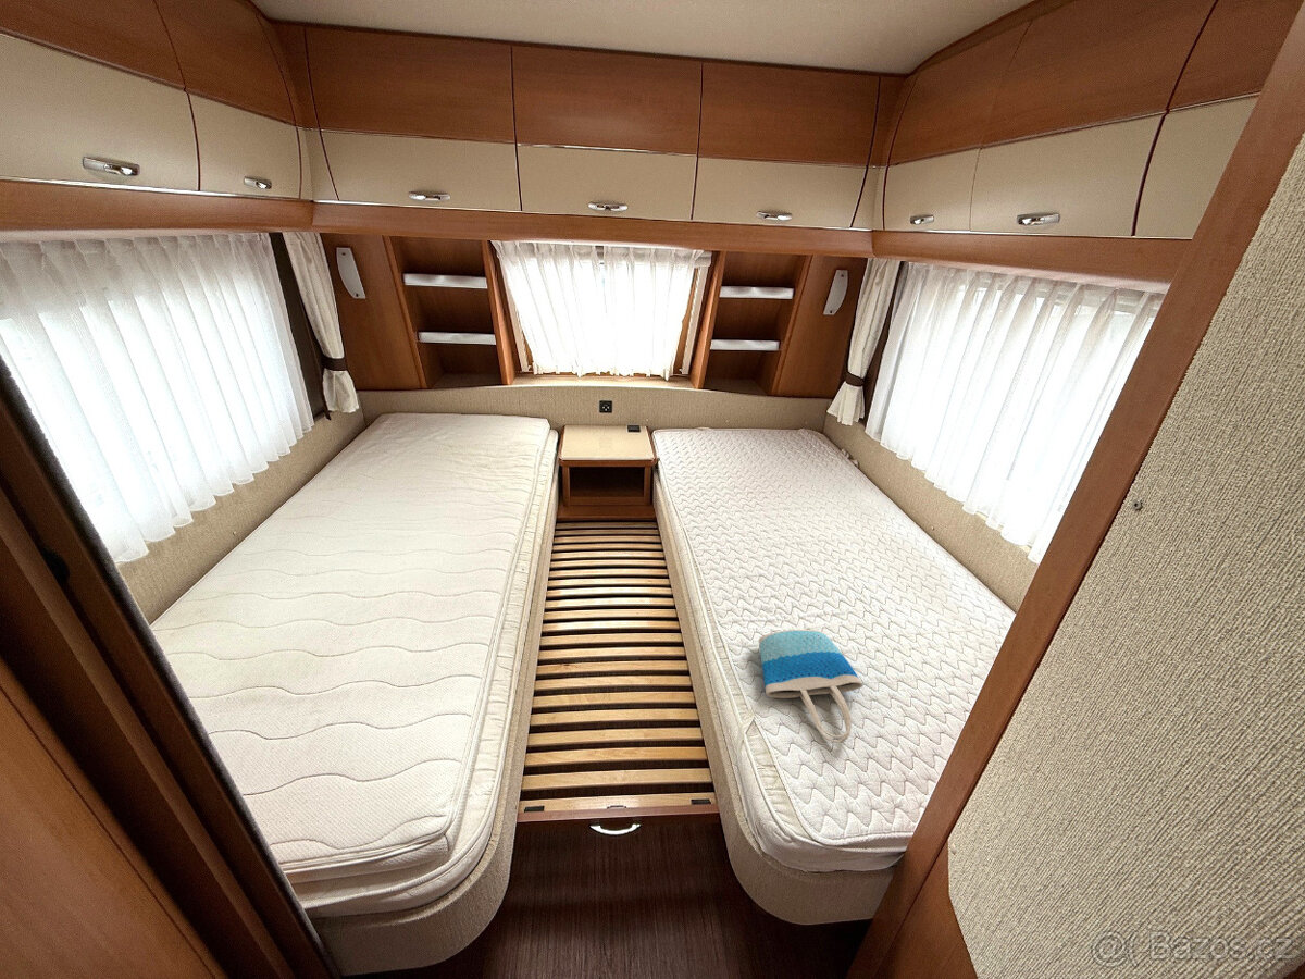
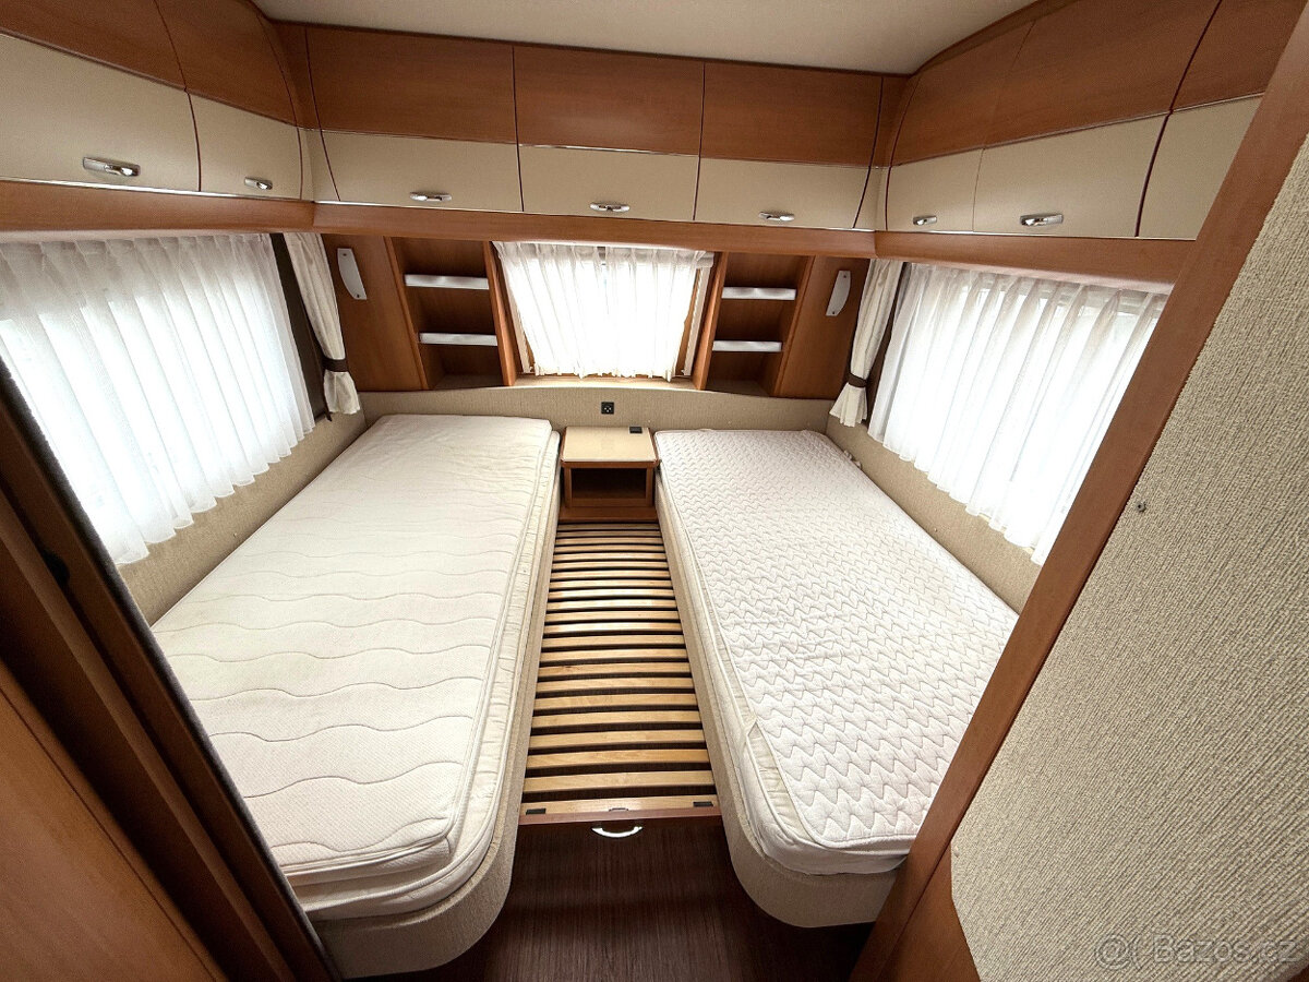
- tote bag [758,629,865,744]
